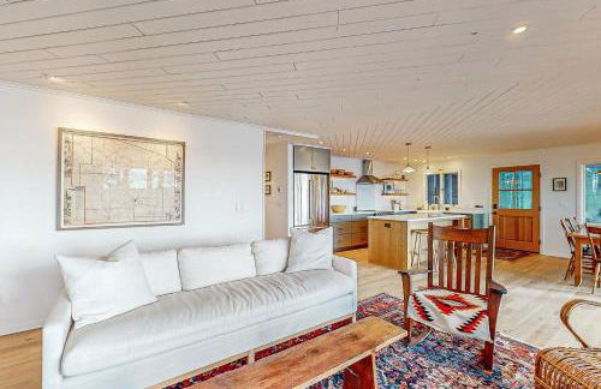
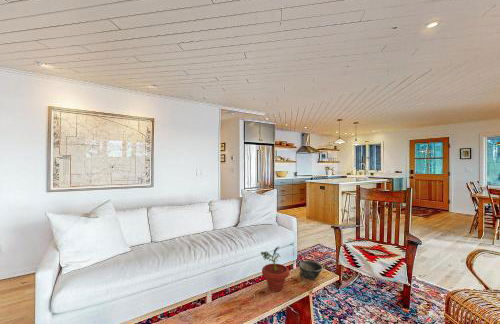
+ potted plant [259,245,290,292]
+ bowl [298,259,324,280]
